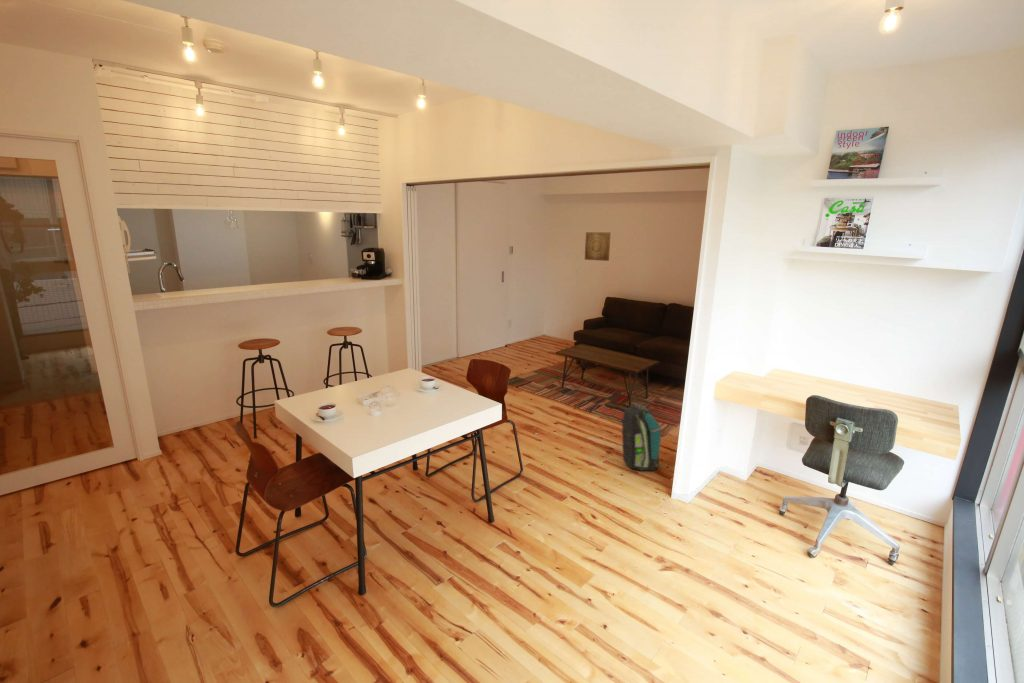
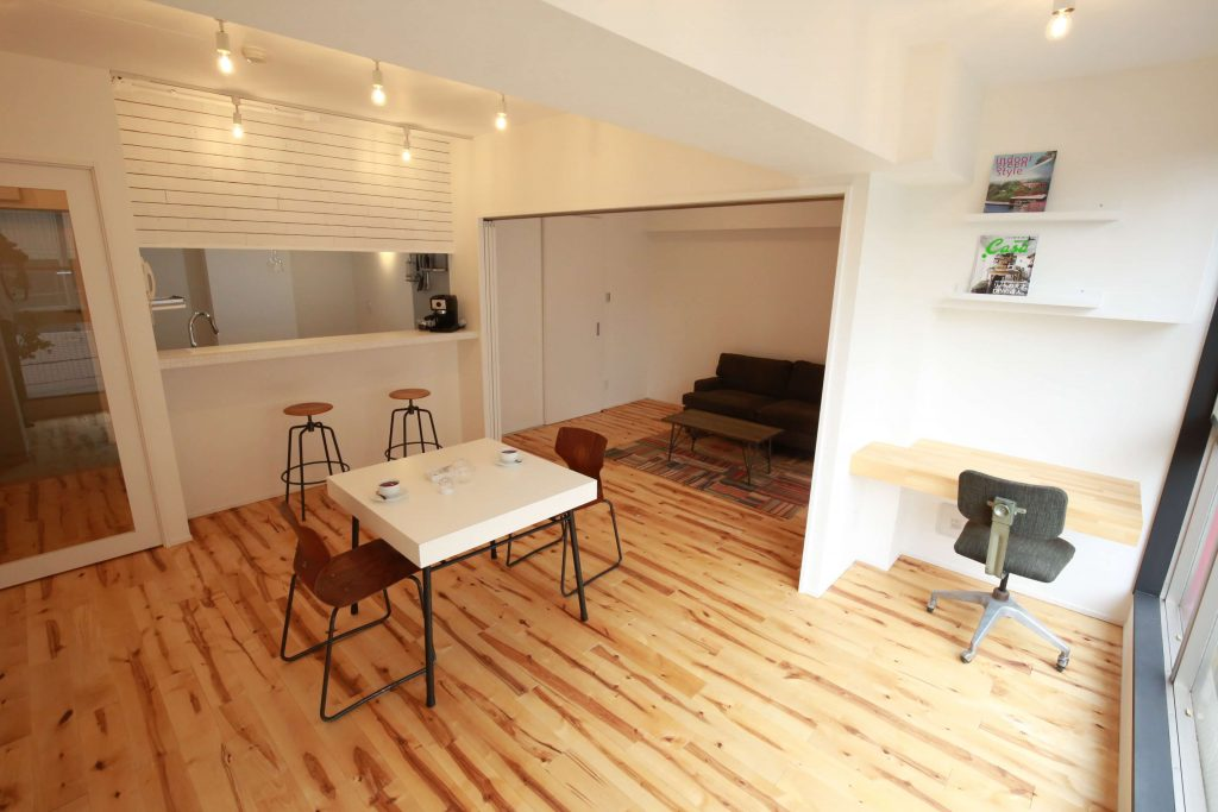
- wall art [584,231,612,262]
- backpack [621,403,663,472]
